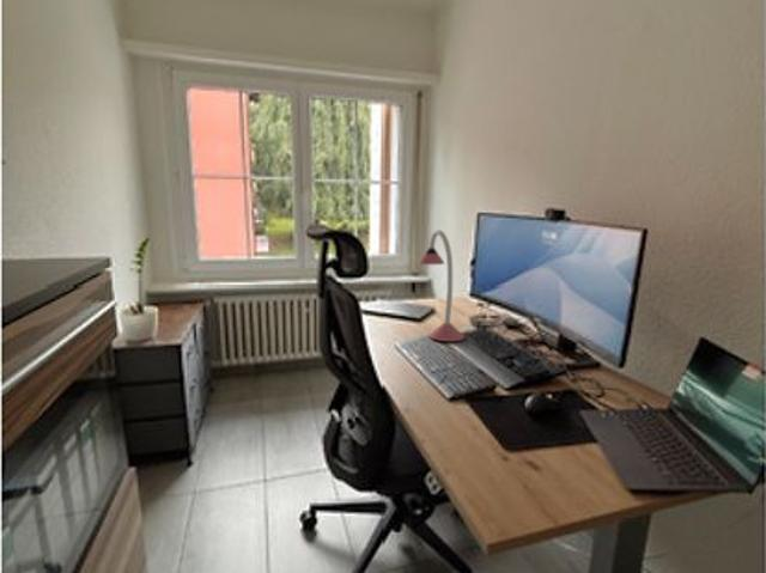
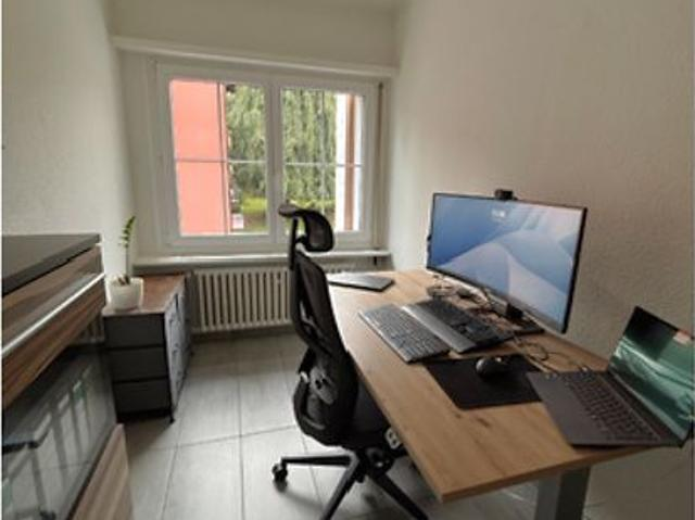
- desk lamp [417,228,466,342]
